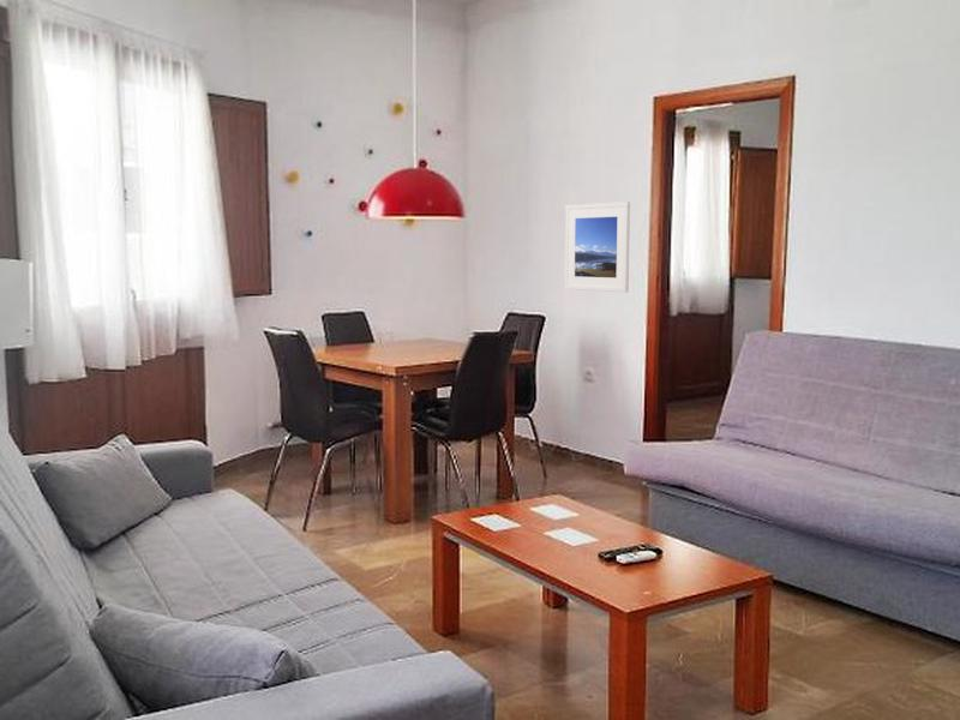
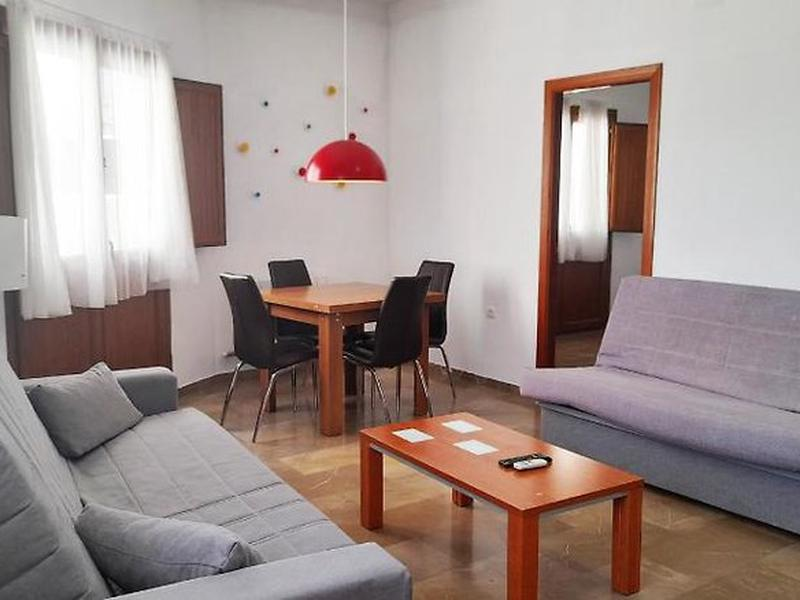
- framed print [564,200,631,294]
